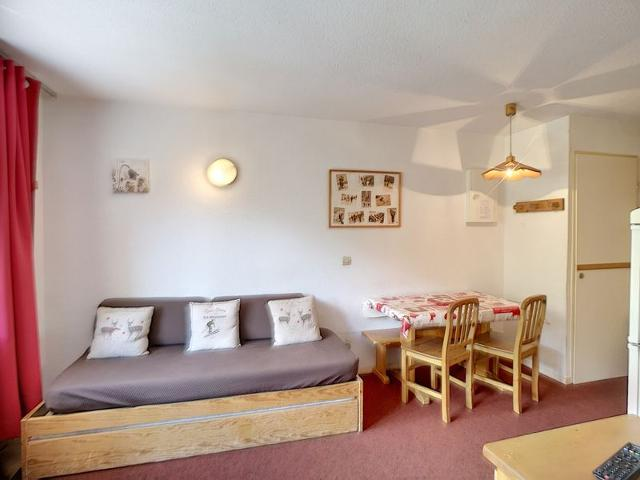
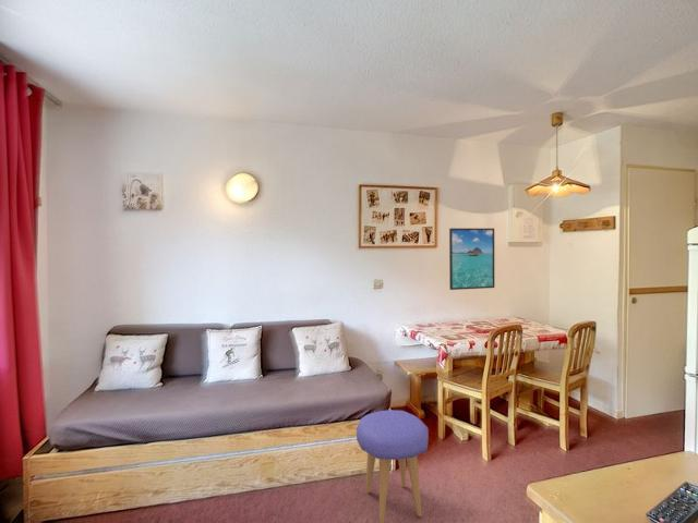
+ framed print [448,228,495,291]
+ stool [356,409,430,523]
